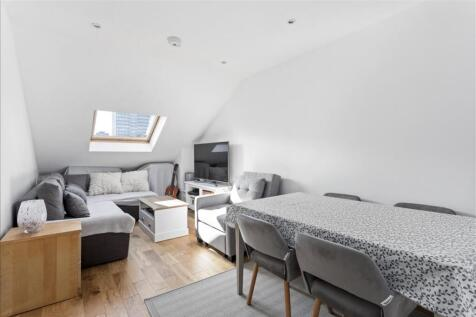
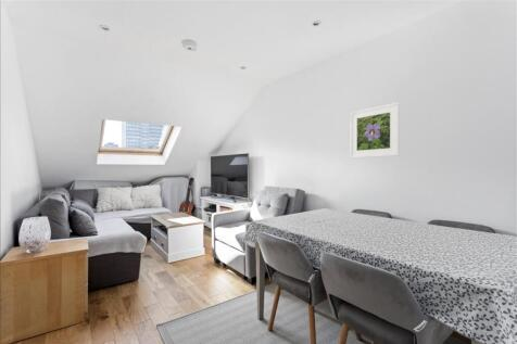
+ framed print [349,101,401,160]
